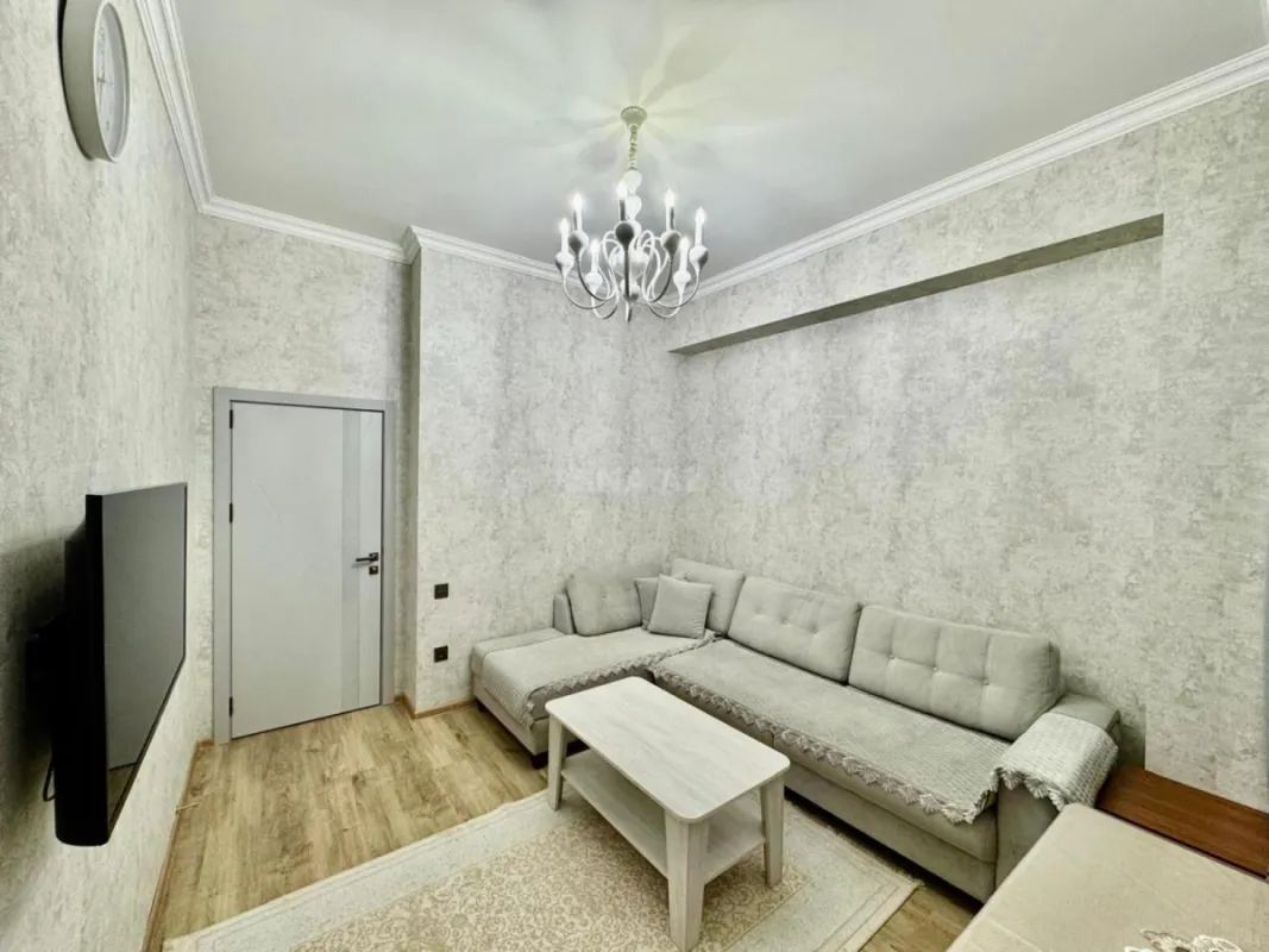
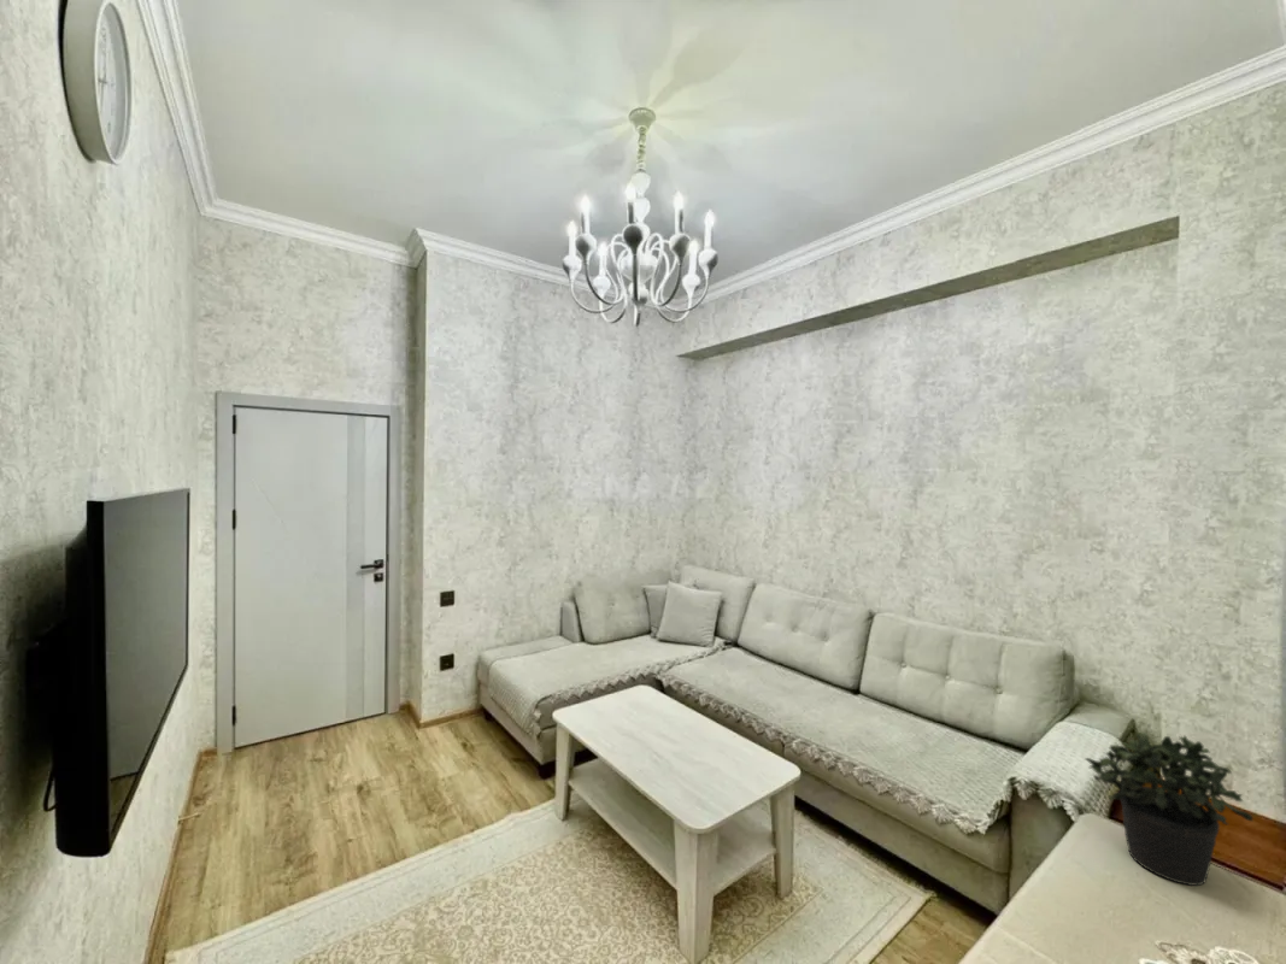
+ potted plant [1084,731,1255,887]
